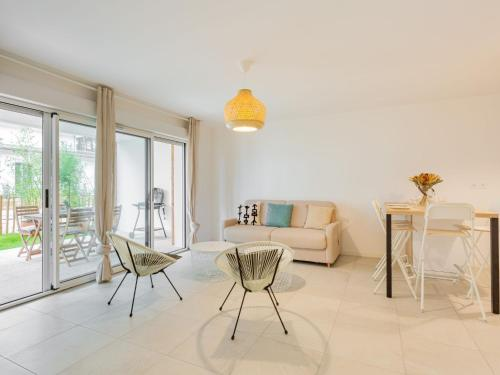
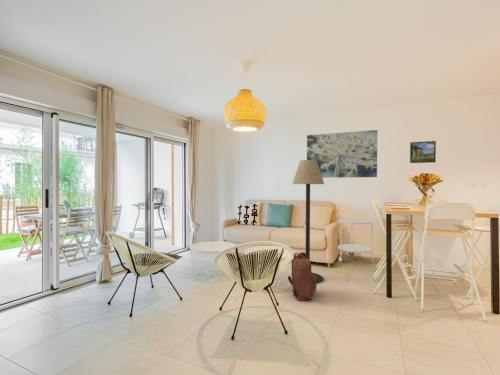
+ floor lamp [292,159,325,284]
+ wall art [306,129,378,179]
+ backpack [287,251,318,301]
+ side table [337,218,374,264]
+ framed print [409,140,437,164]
